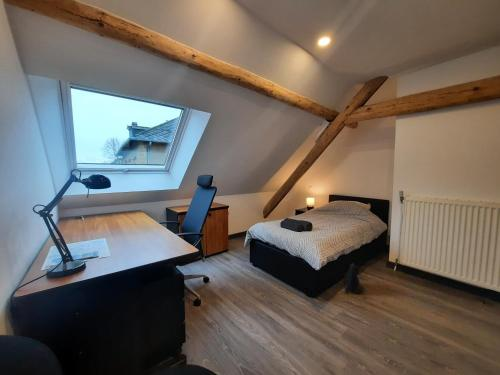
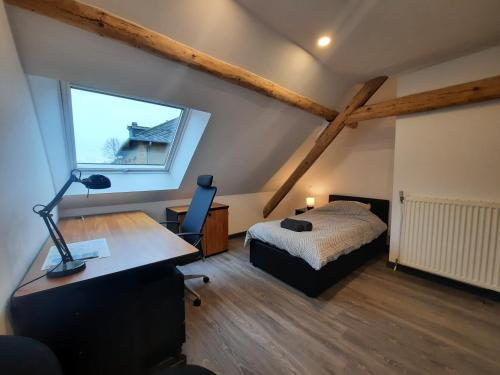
- backpack [342,262,361,295]
